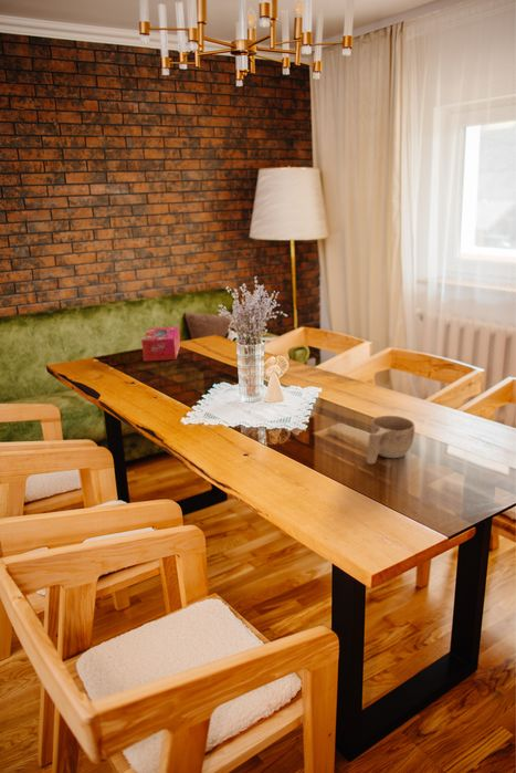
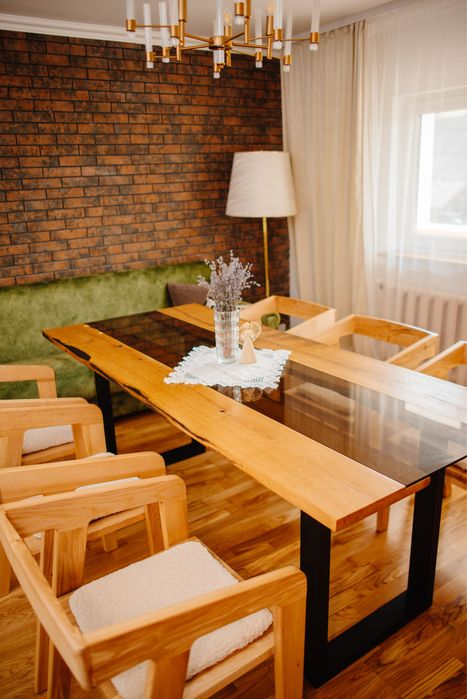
- cup [366,415,415,466]
- tissue box [140,325,181,363]
